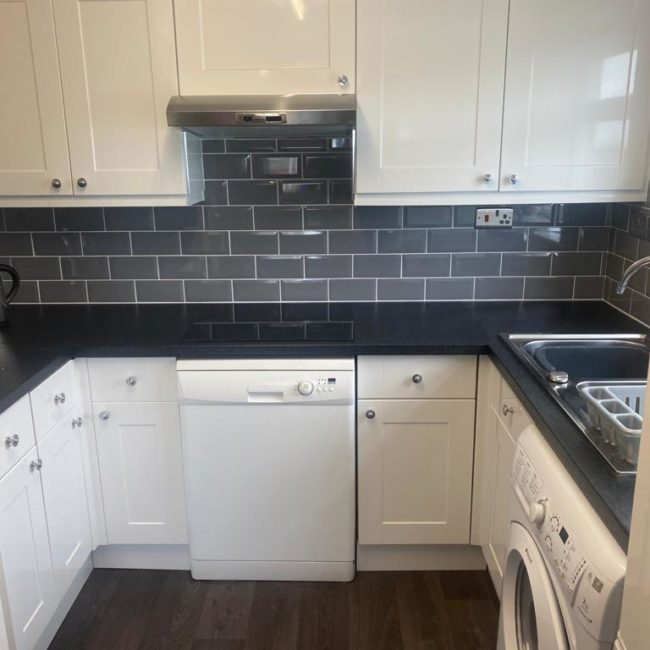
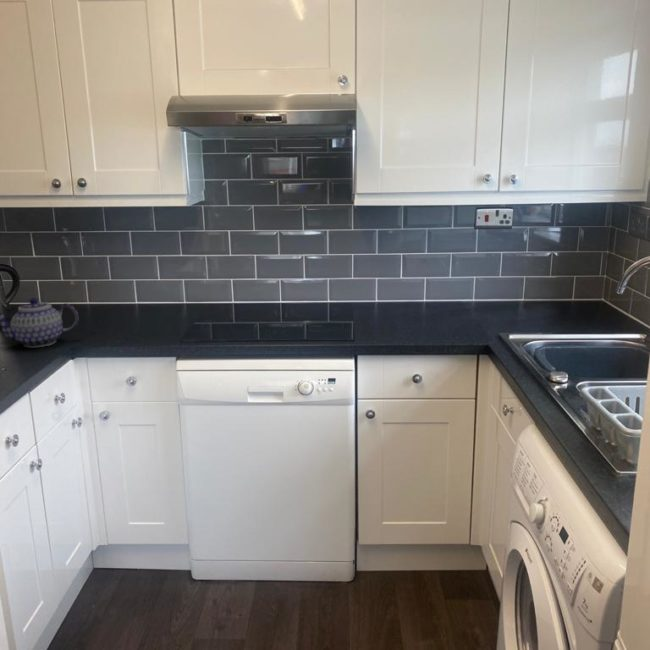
+ teapot [0,297,79,348]
